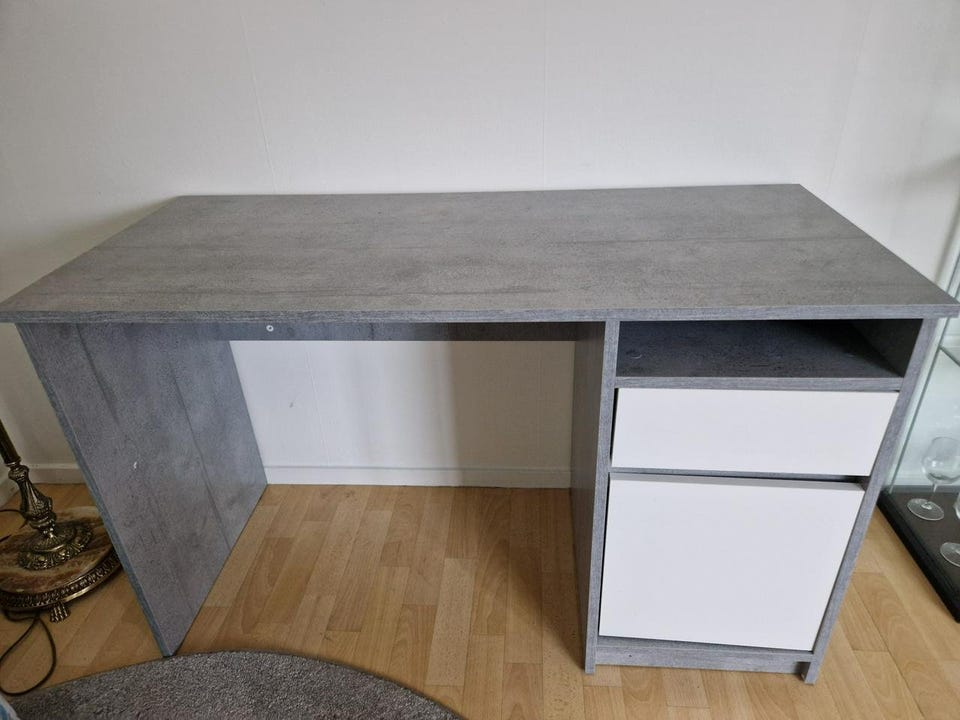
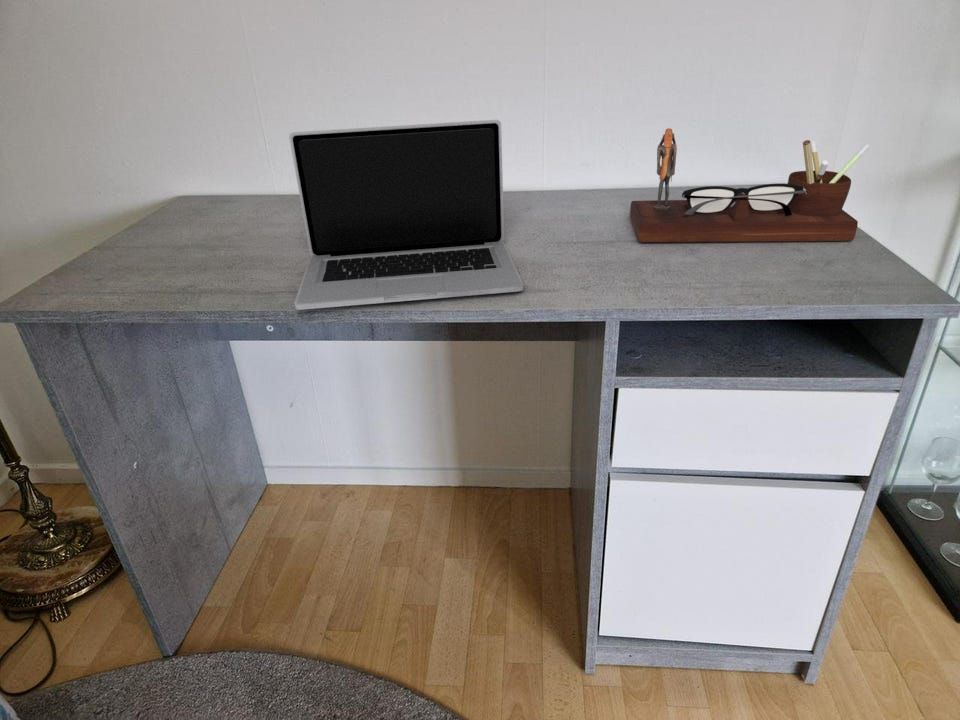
+ desk organizer [629,127,871,243]
+ laptop [288,119,524,311]
